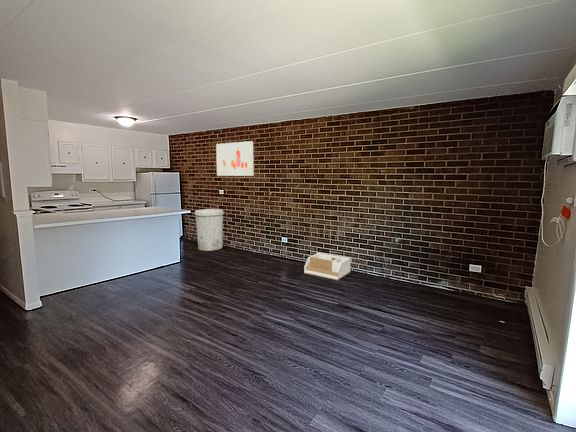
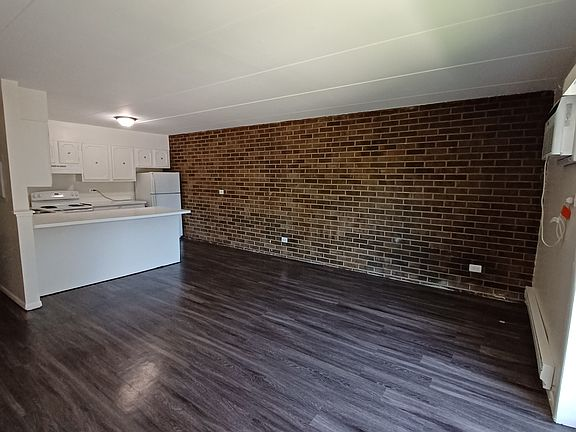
- trash can [193,208,225,252]
- wall art [215,140,254,177]
- storage bin [304,251,352,281]
